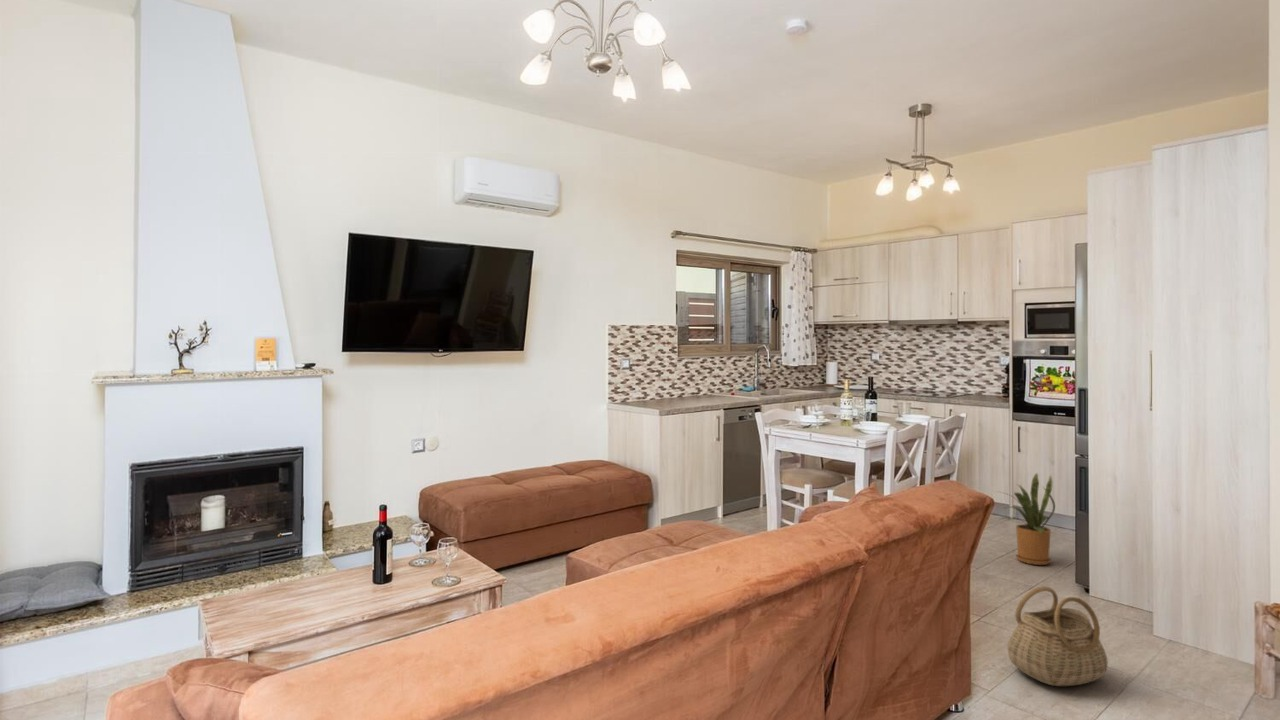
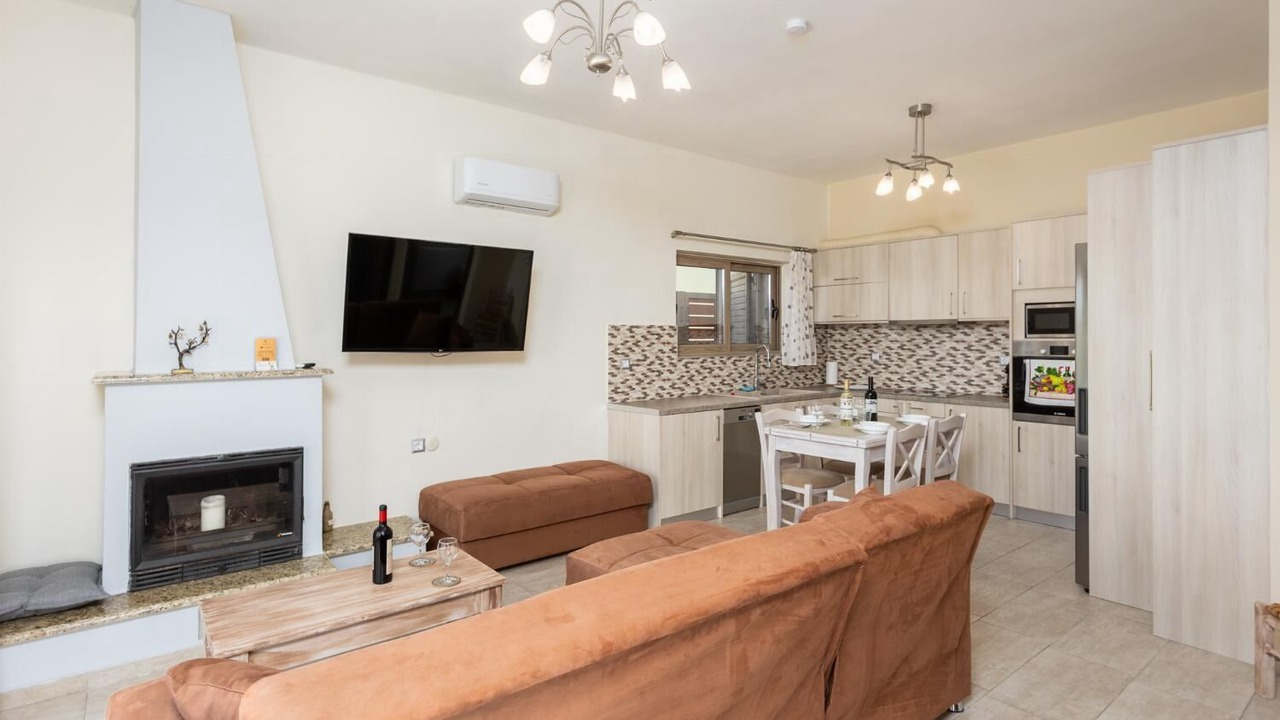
- house plant [996,472,1056,566]
- basket [1007,585,1109,687]
